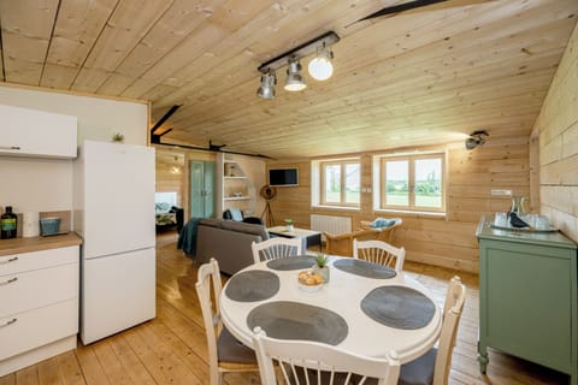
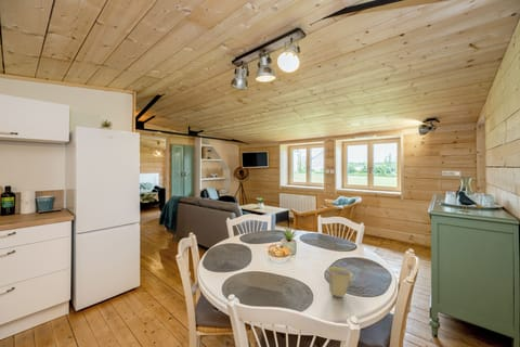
+ cup [326,266,354,298]
